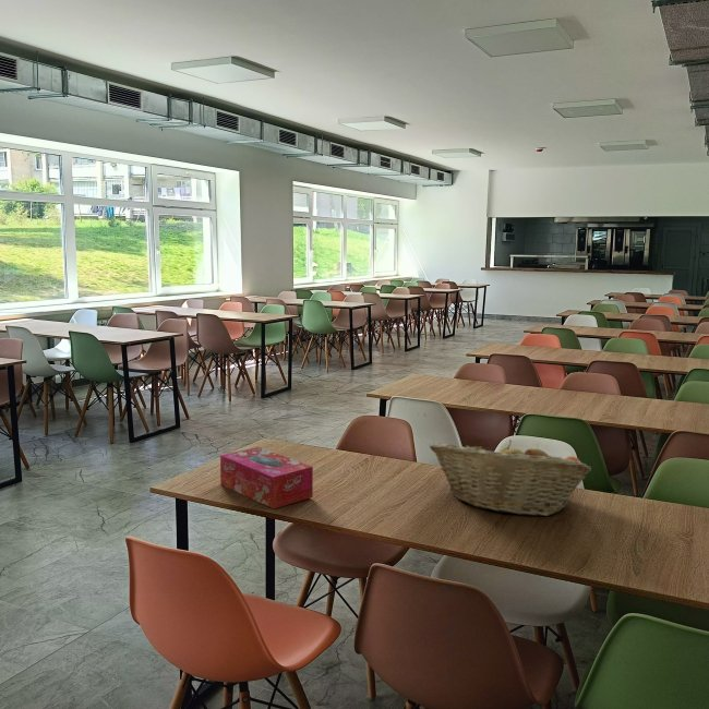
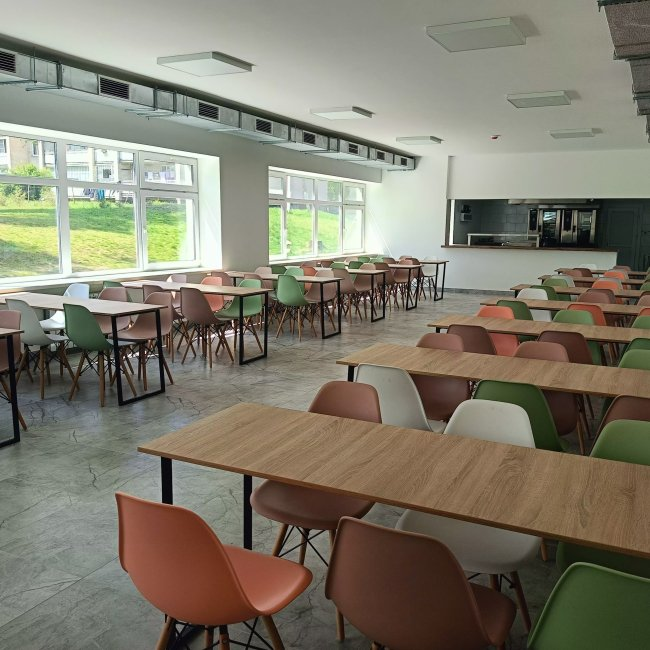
- fruit basket [429,438,592,517]
- tissue box [219,446,314,509]
